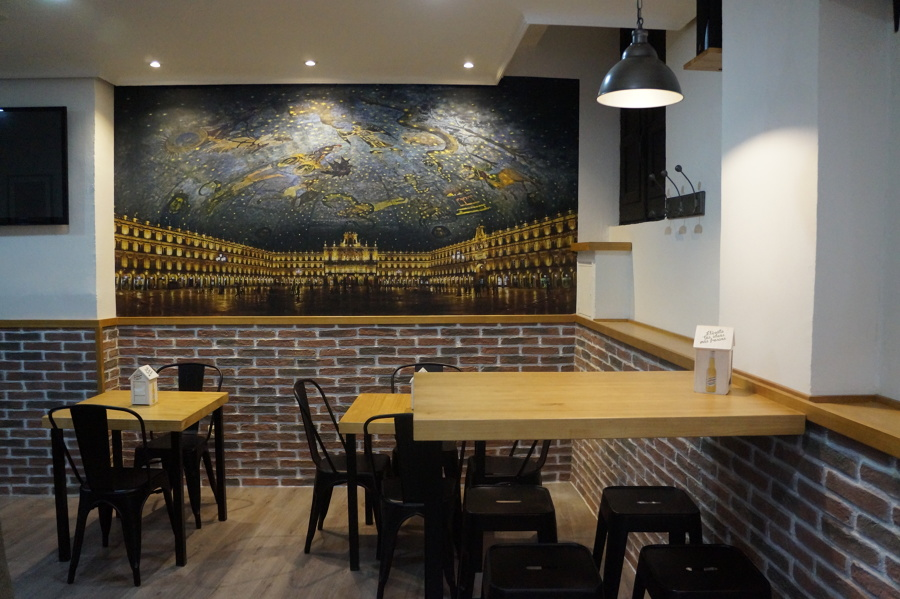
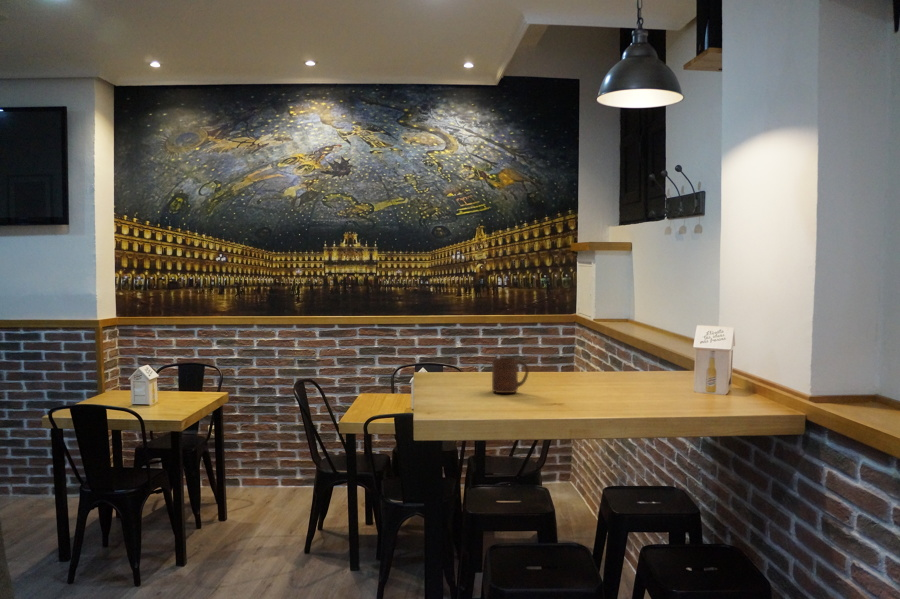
+ cup [491,357,530,394]
